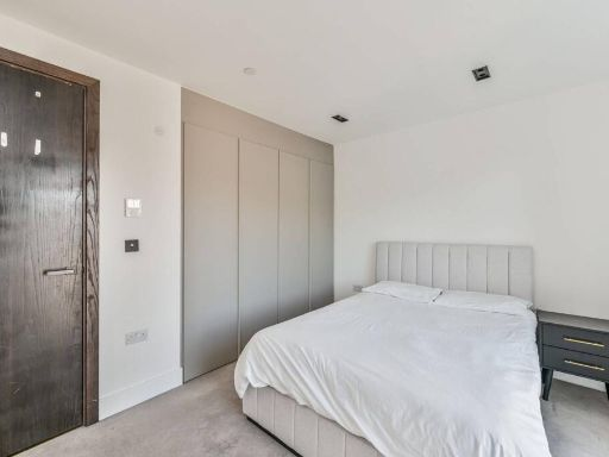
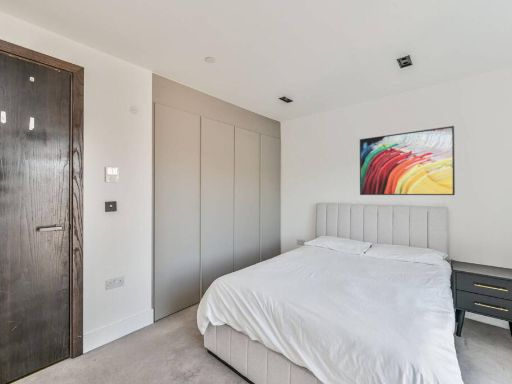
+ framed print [359,125,456,196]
